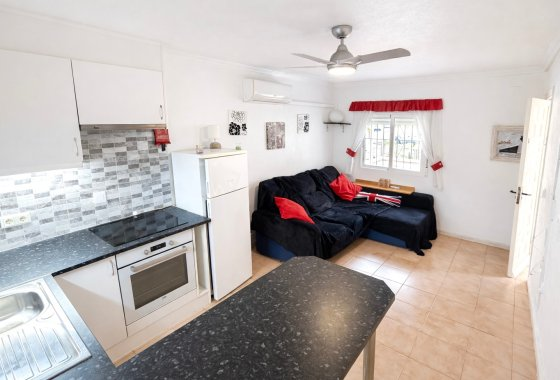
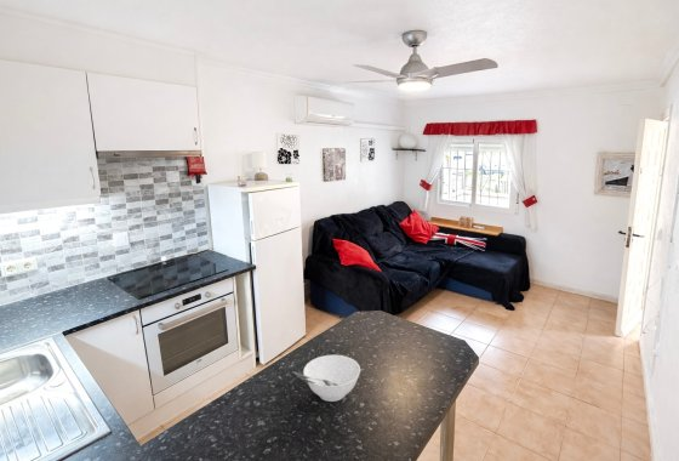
+ bowl [291,354,361,403]
